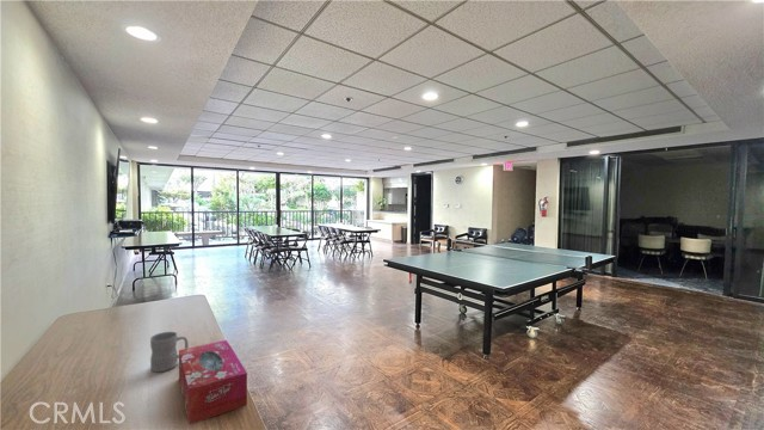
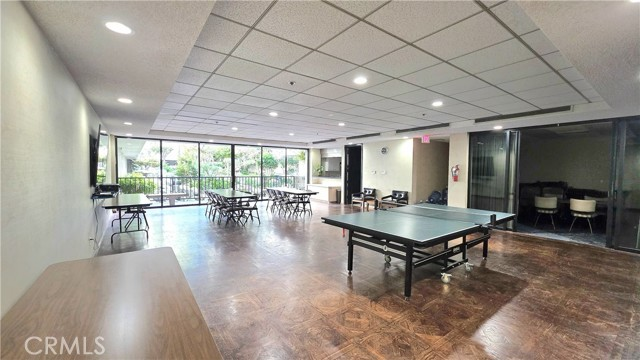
- mug [149,331,190,373]
- tissue box [178,339,248,425]
